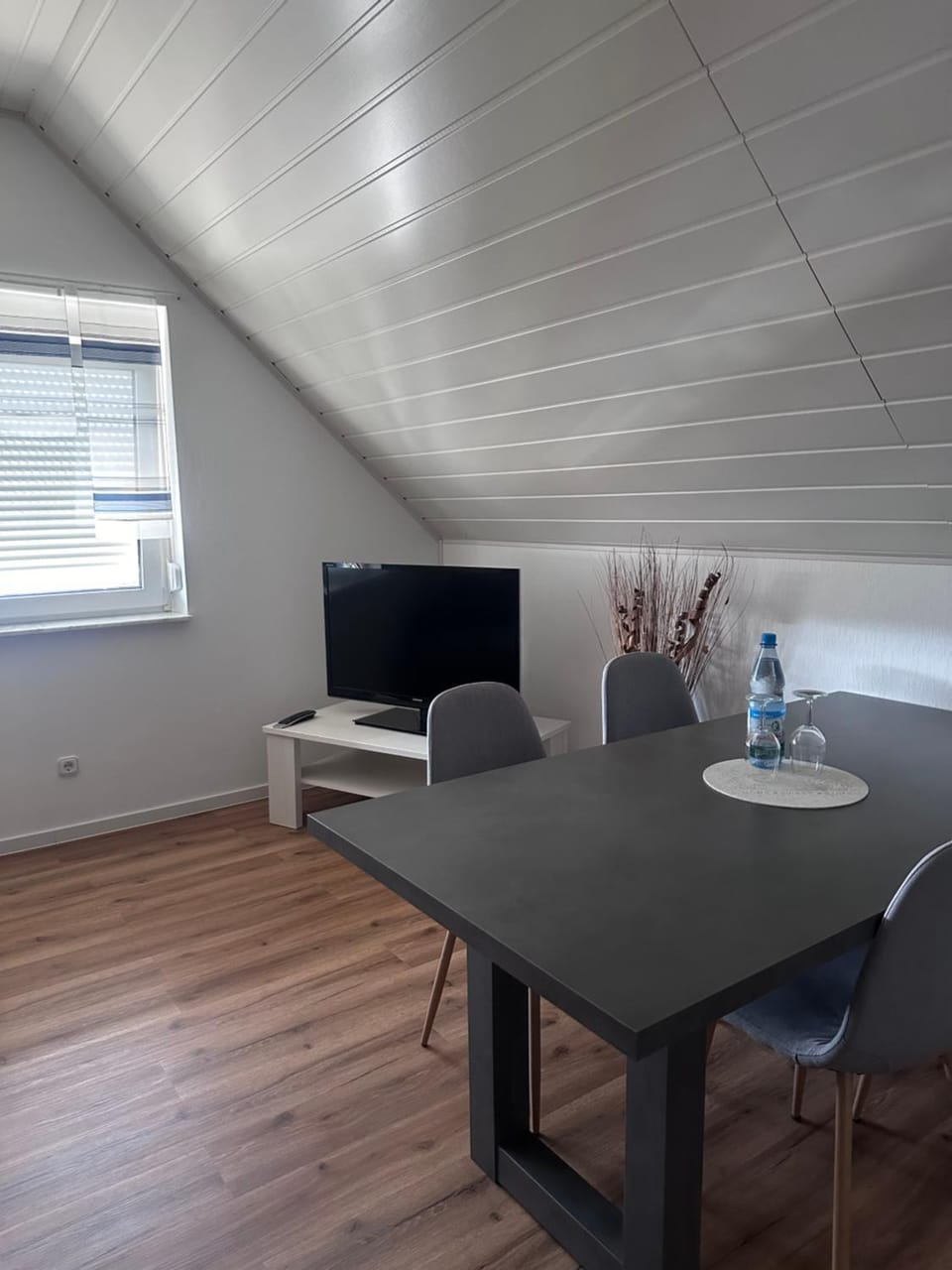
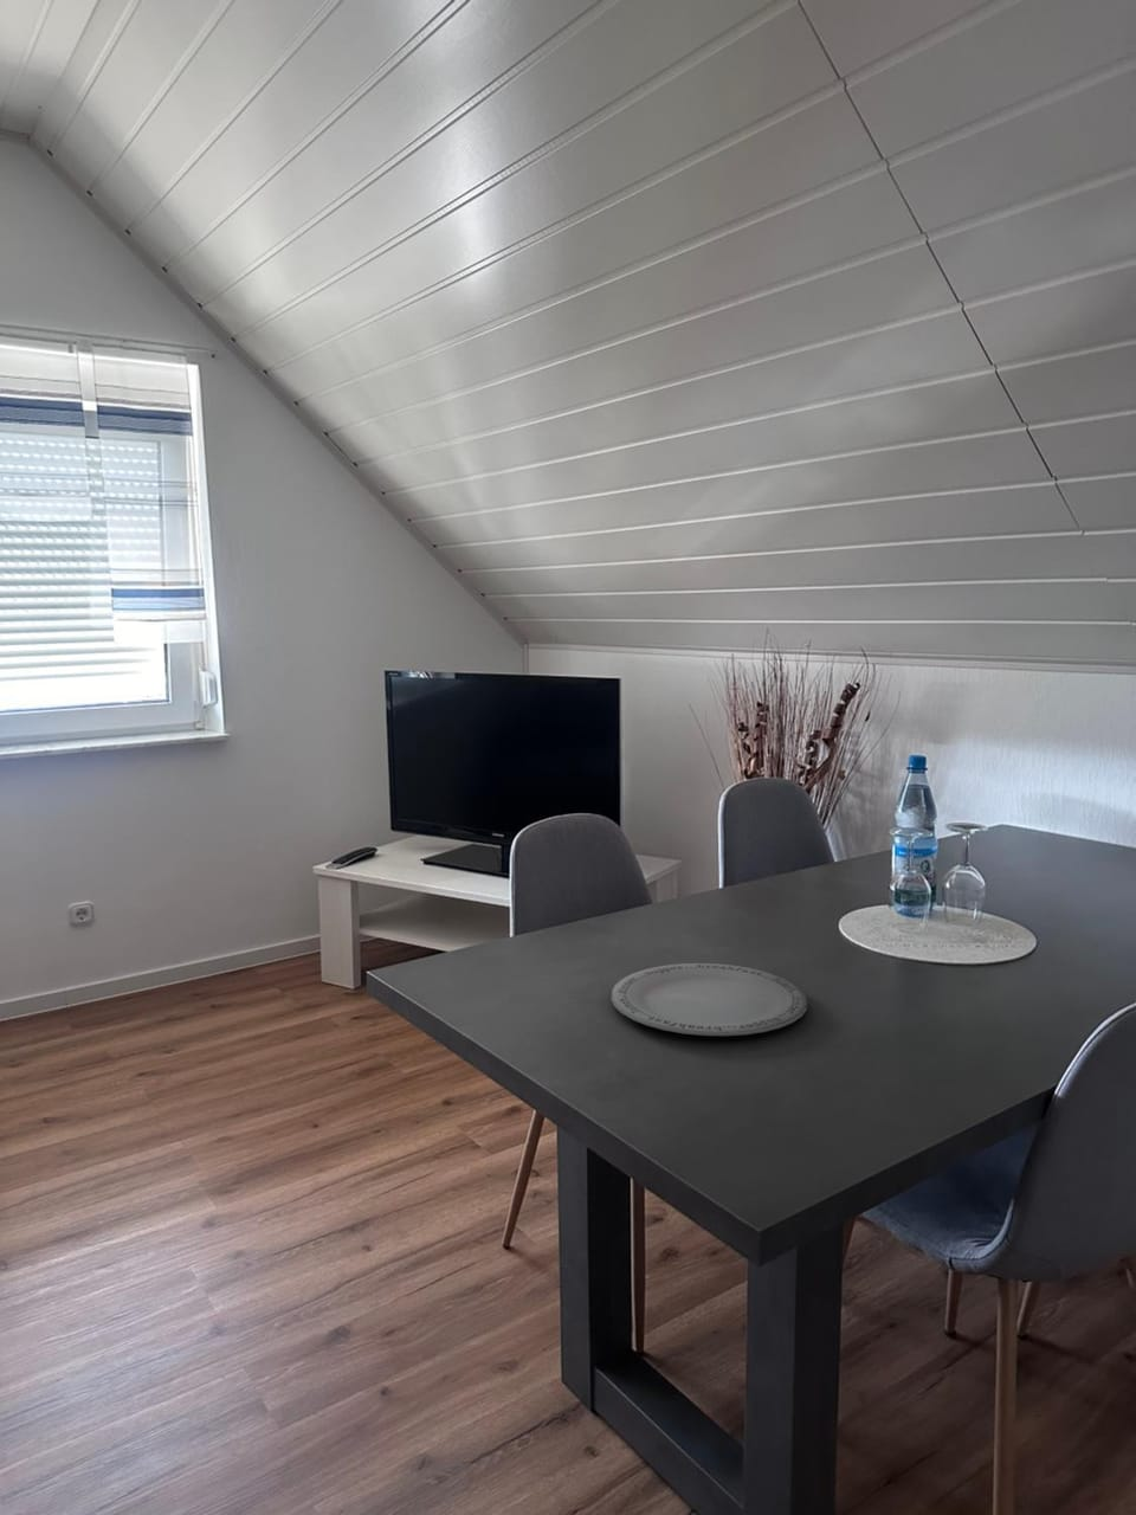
+ plate [611,963,809,1037]
